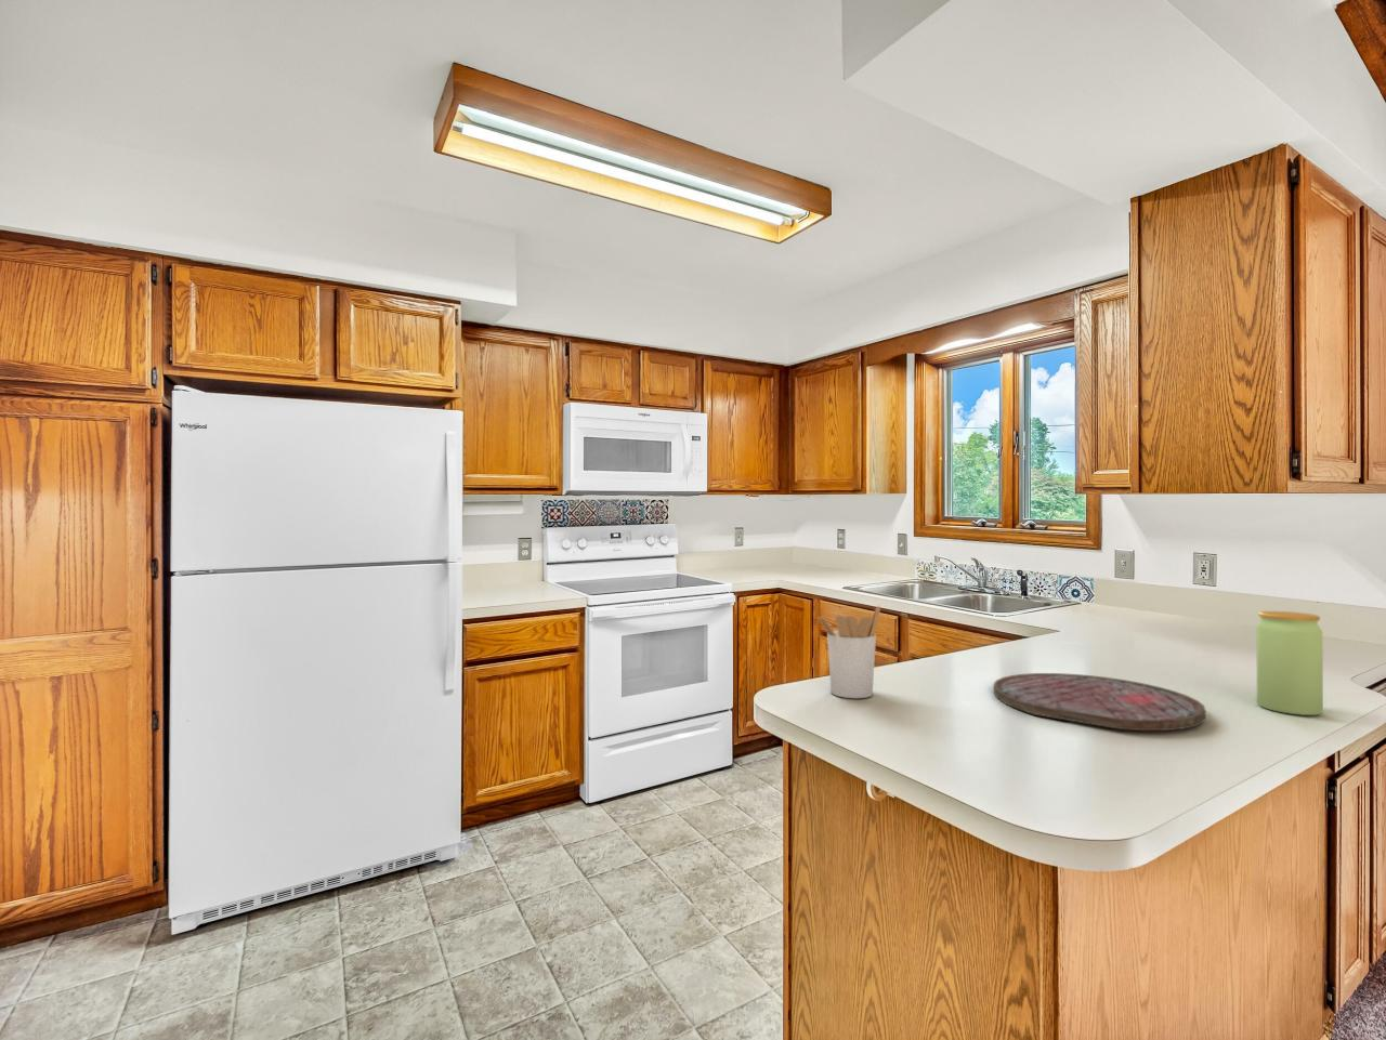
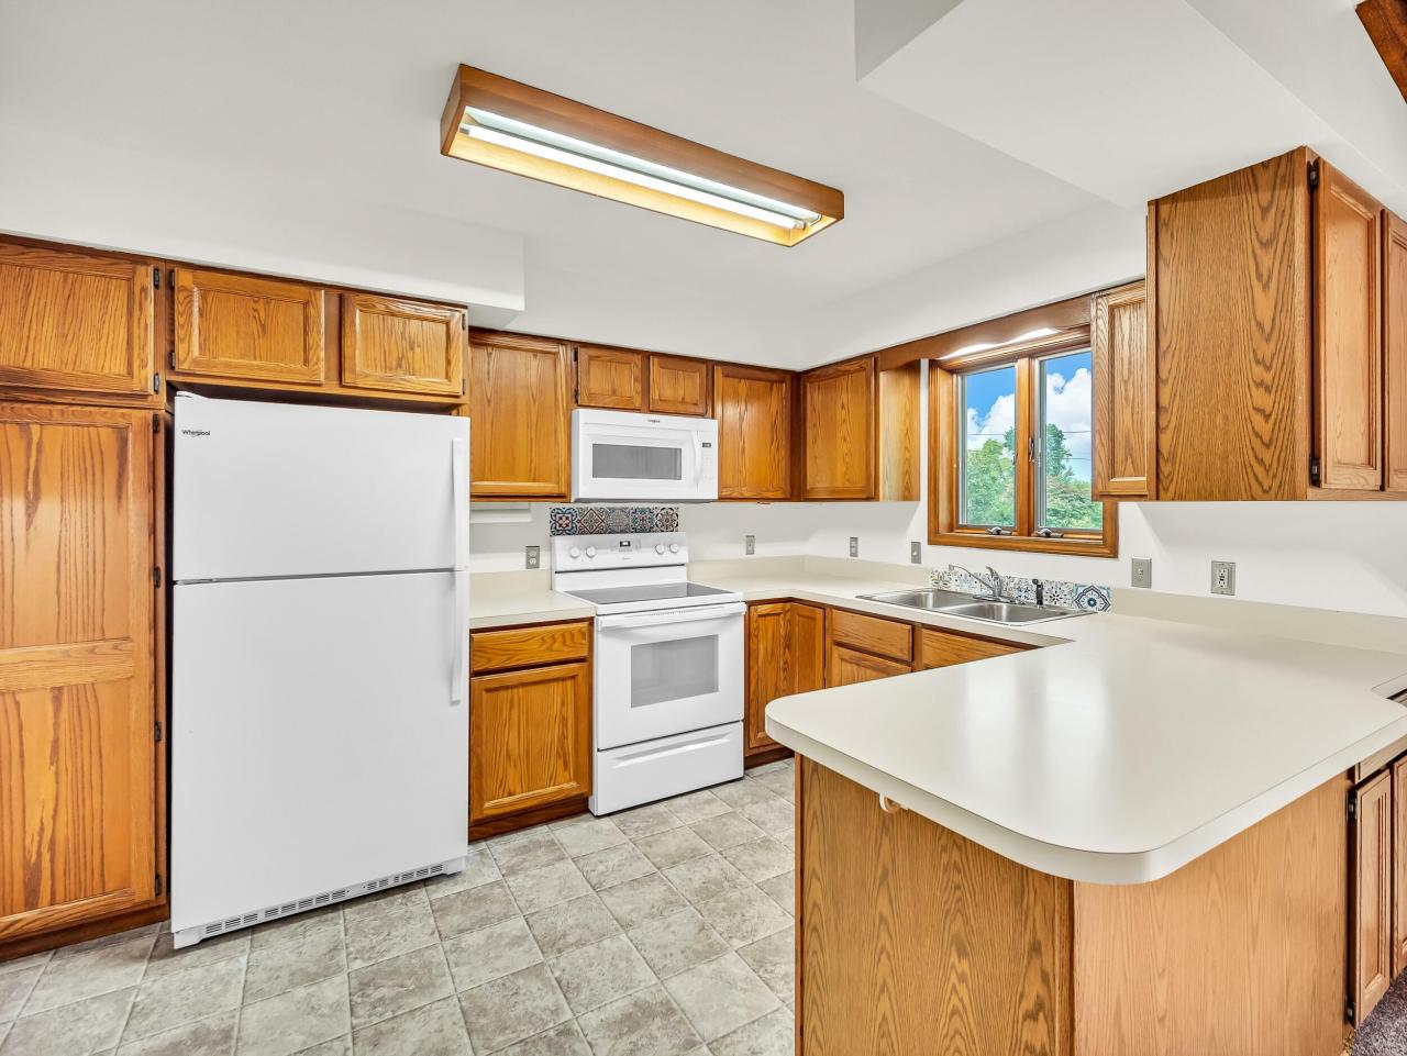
- utensil holder [817,605,881,699]
- jar [1255,611,1325,717]
- cutting board [992,672,1207,732]
